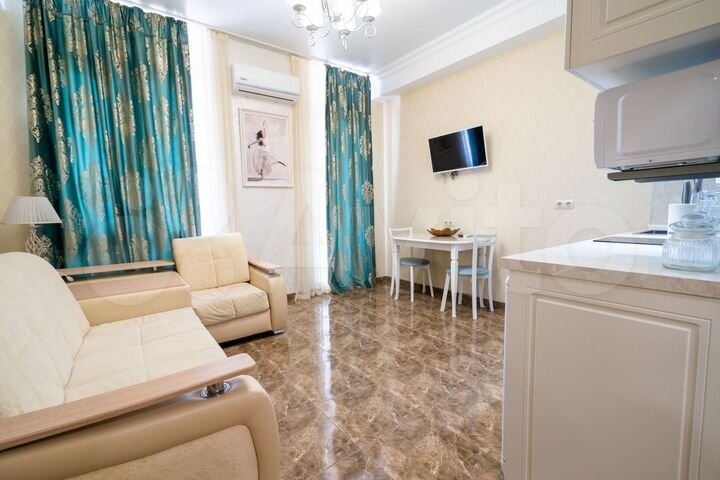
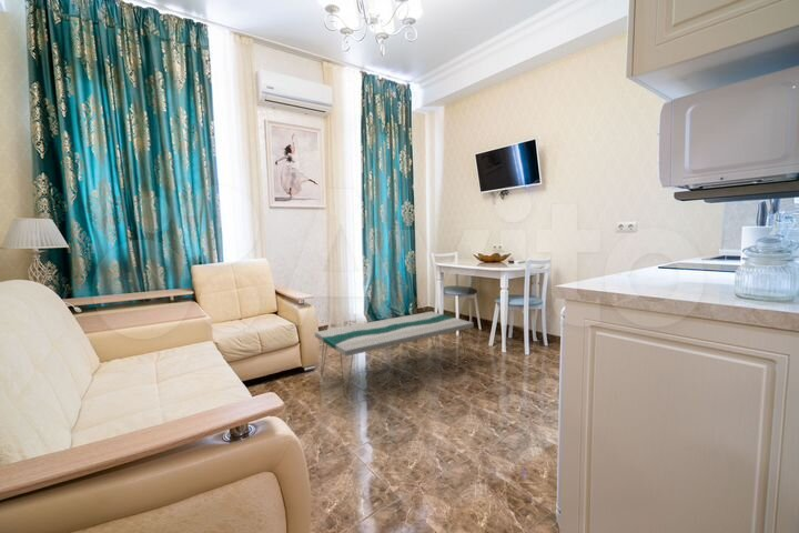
+ coffee table [314,311,475,399]
